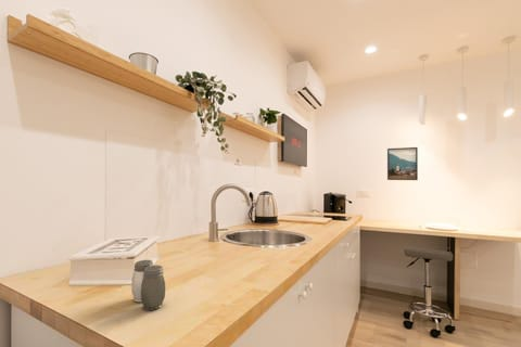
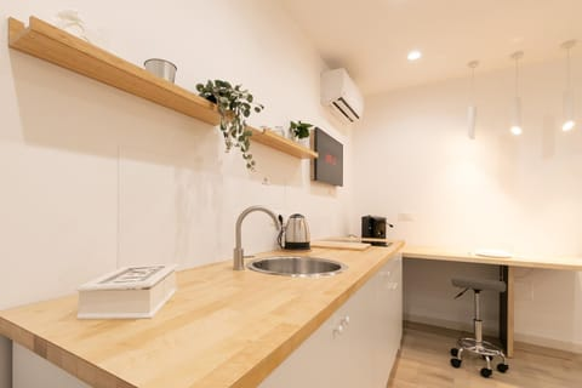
- salt and pepper shaker [130,259,166,311]
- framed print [386,146,419,181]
